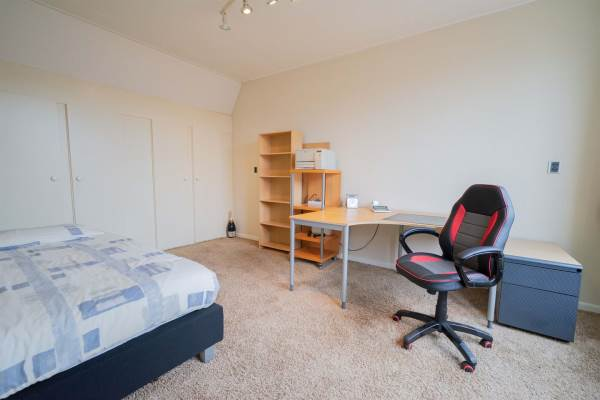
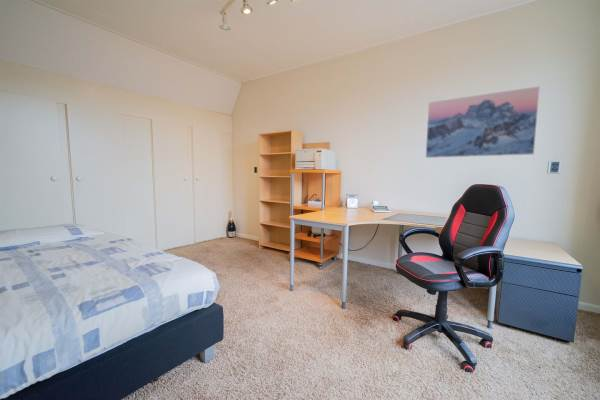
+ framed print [425,85,541,159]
